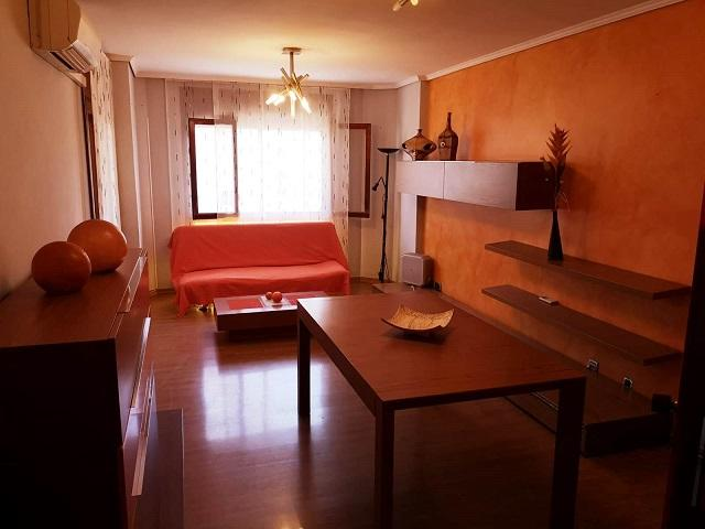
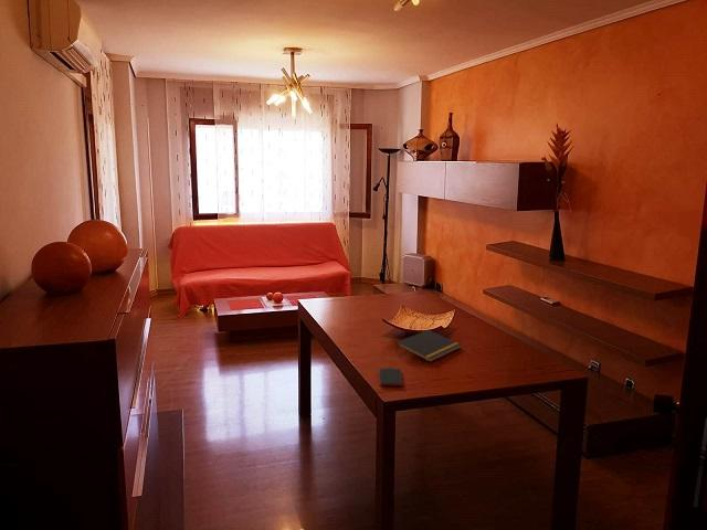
+ notepad [395,329,462,363]
+ smartphone [378,367,404,388]
